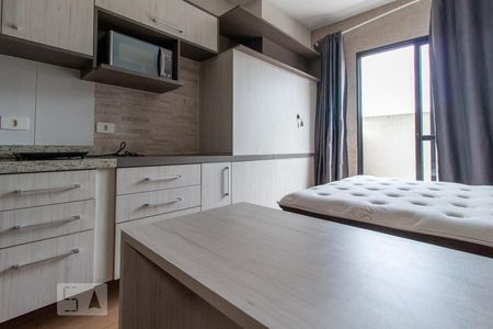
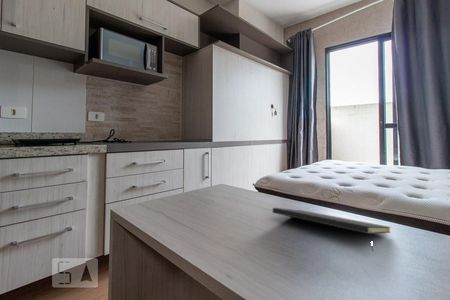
+ notepad [272,207,392,251]
